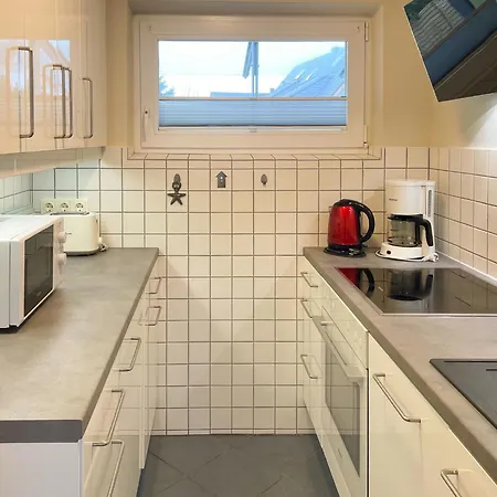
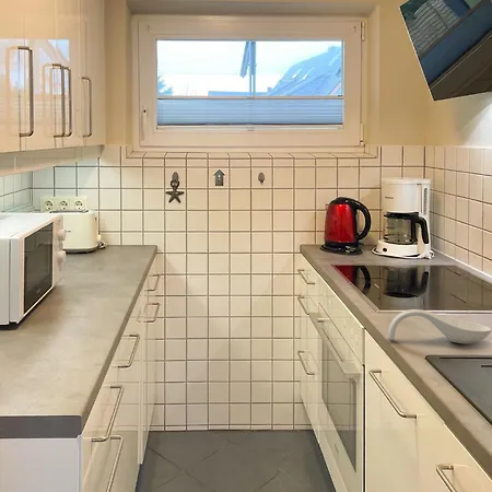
+ spoon rest [387,308,492,345]
